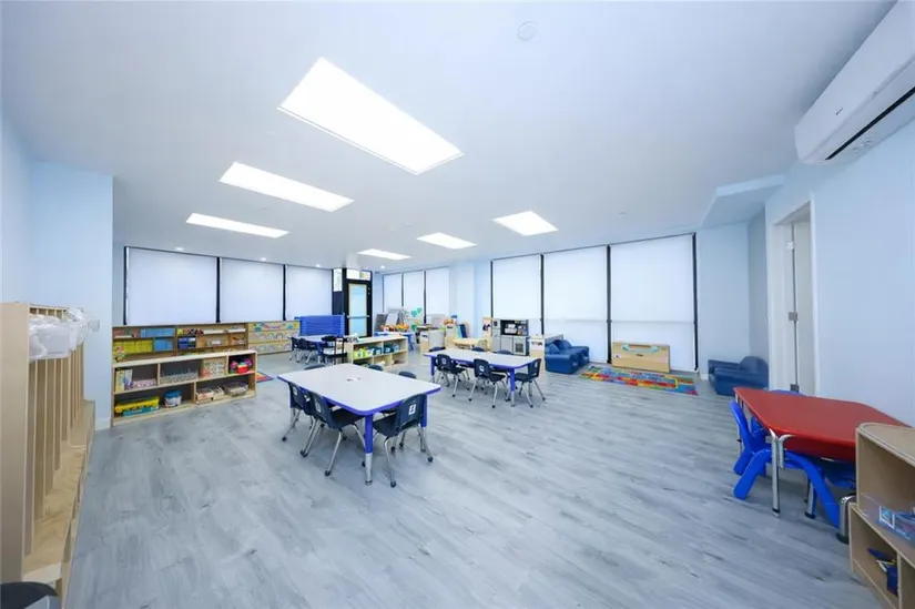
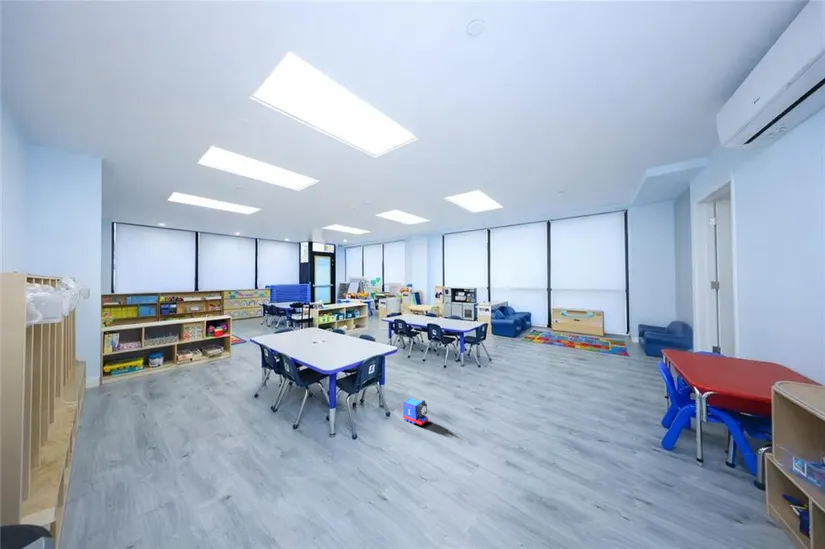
+ toy train [402,397,429,426]
